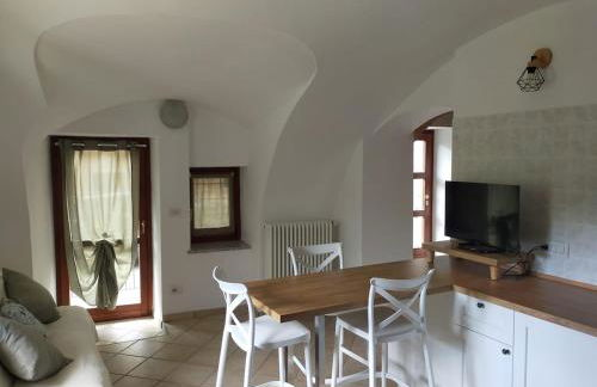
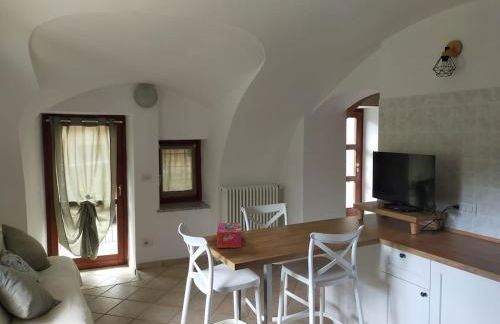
+ tissue box [216,222,242,249]
